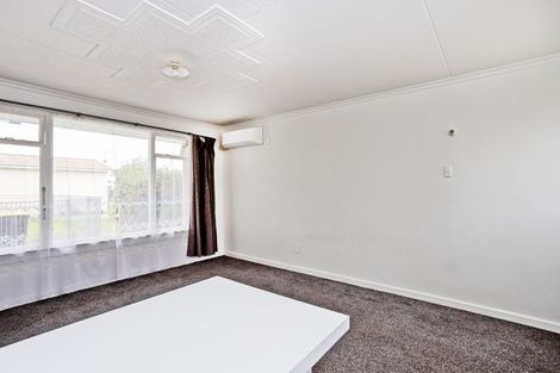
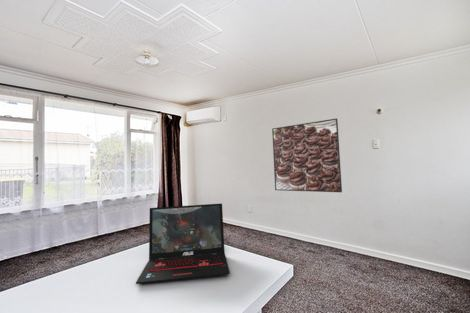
+ laptop [135,202,231,285]
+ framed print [271,118,343,193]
